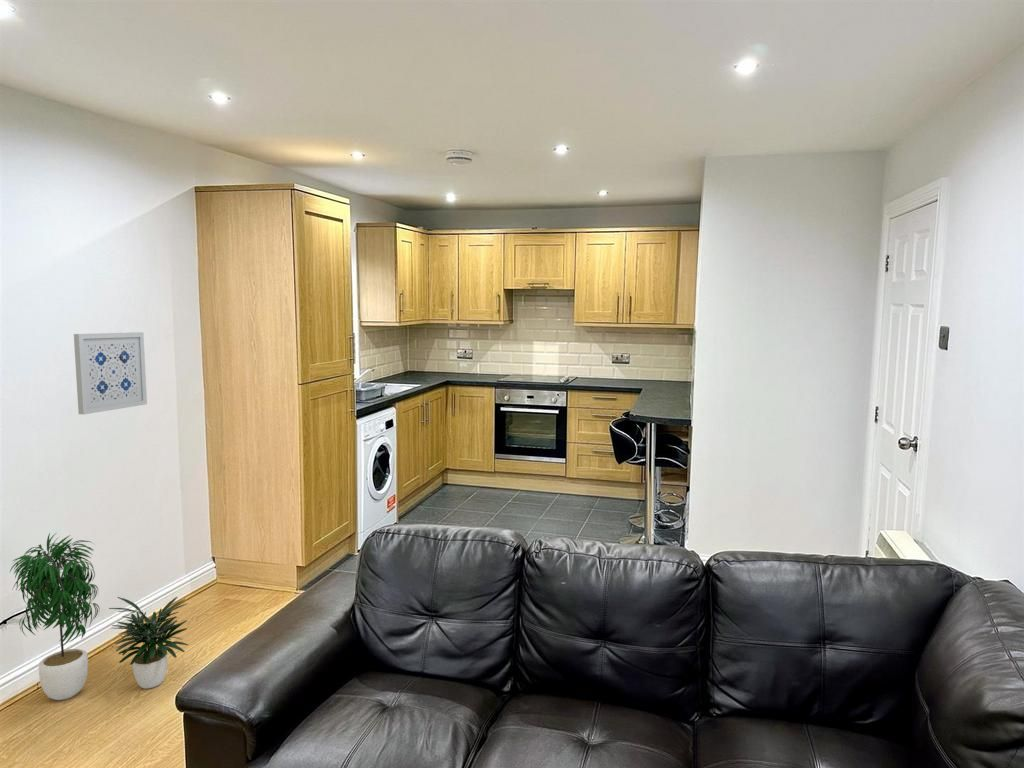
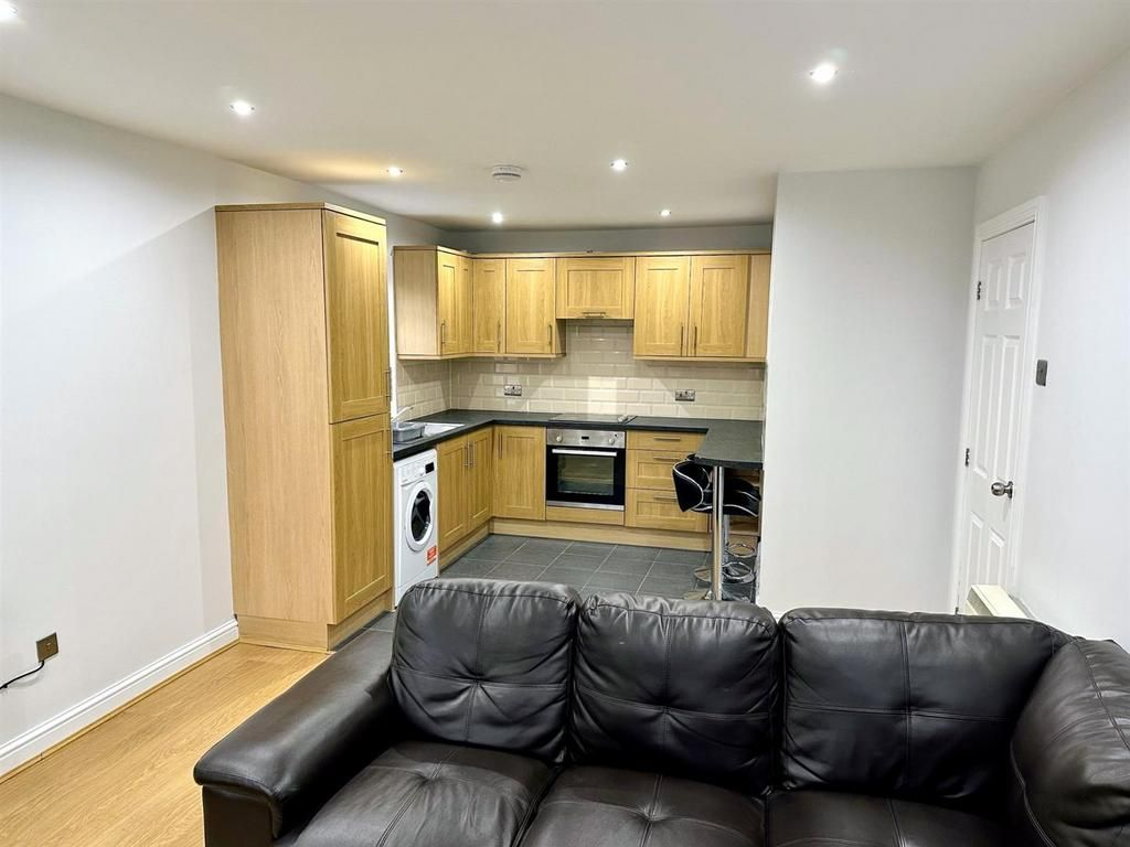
- potted plant [9,532,189,701]
- wall art [73,331,148,416]
